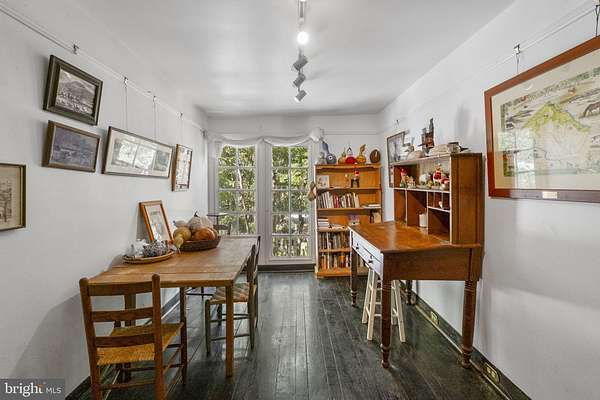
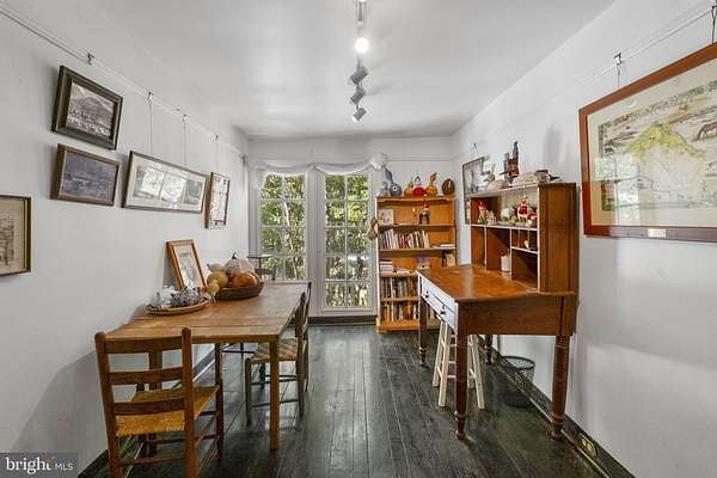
+ wastebasket [492,354,537,407]
